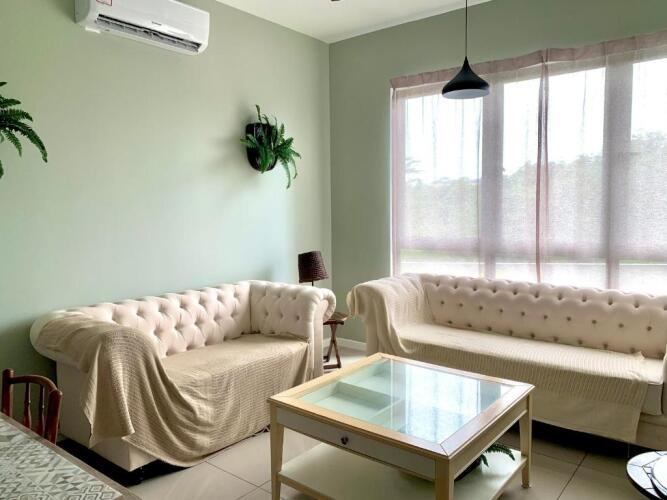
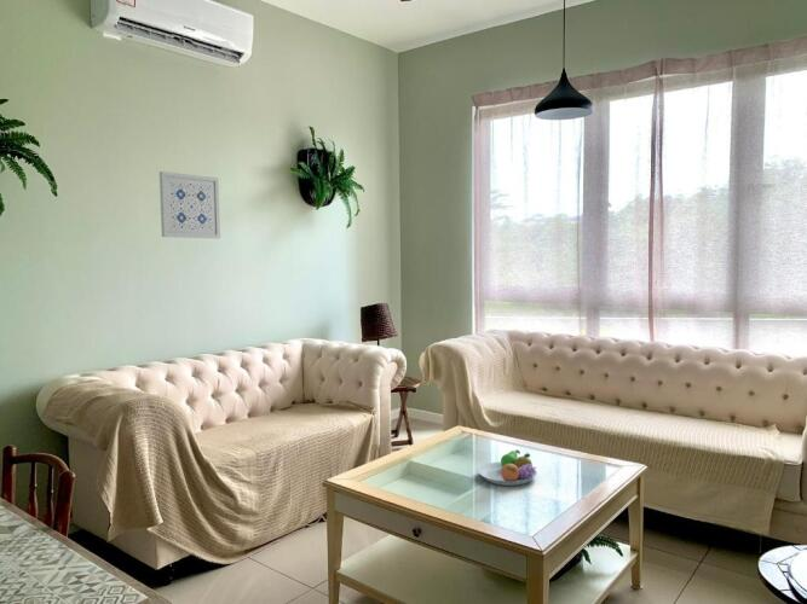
+ wall art [158,170,221,239]
+ fruit bowl [477,448,538,487]
